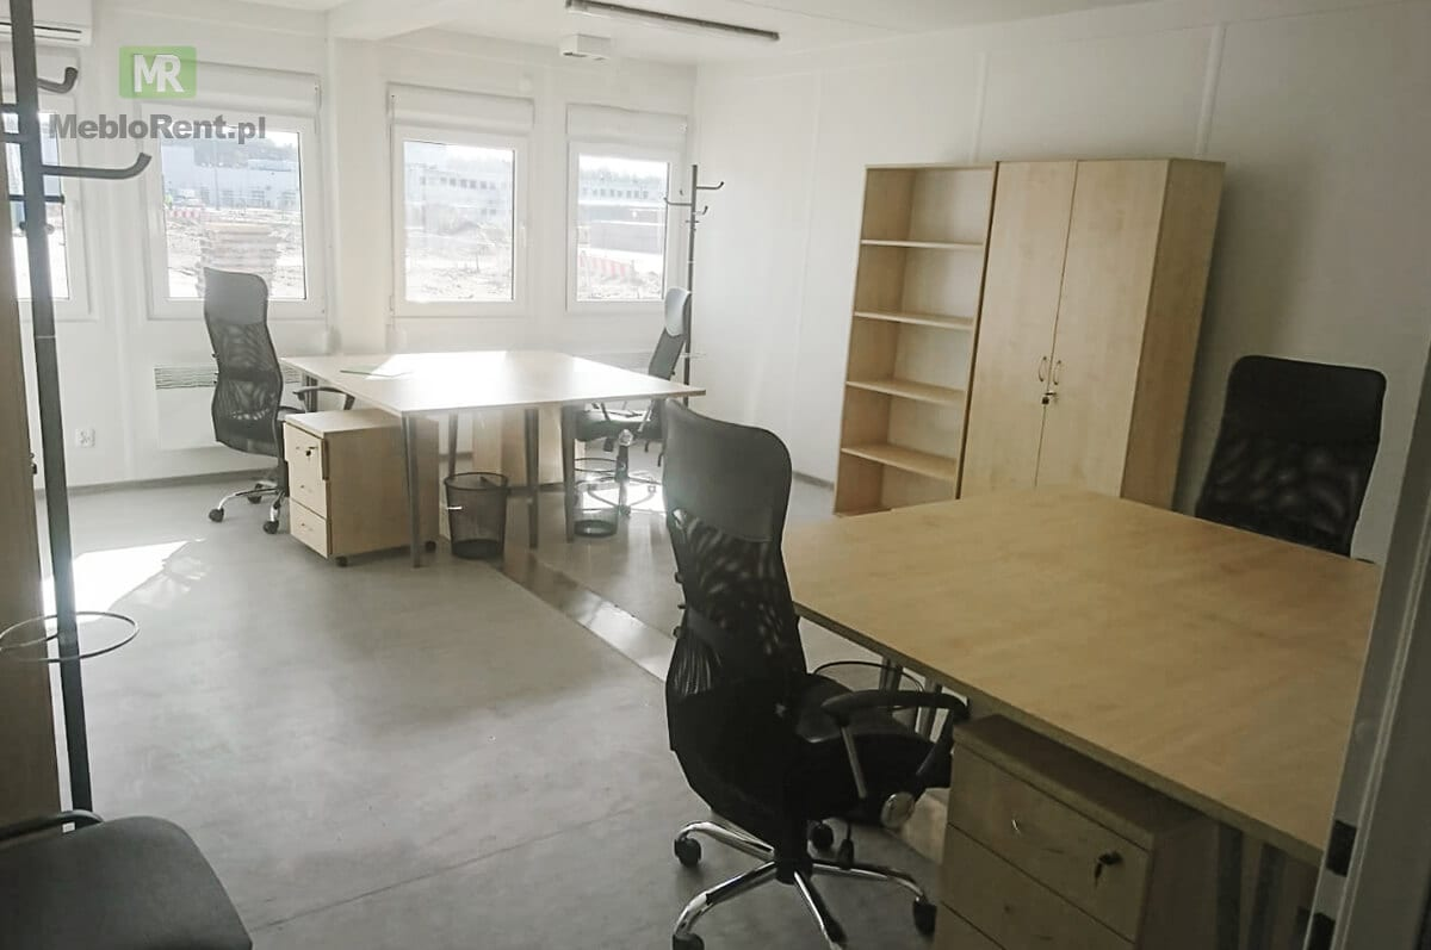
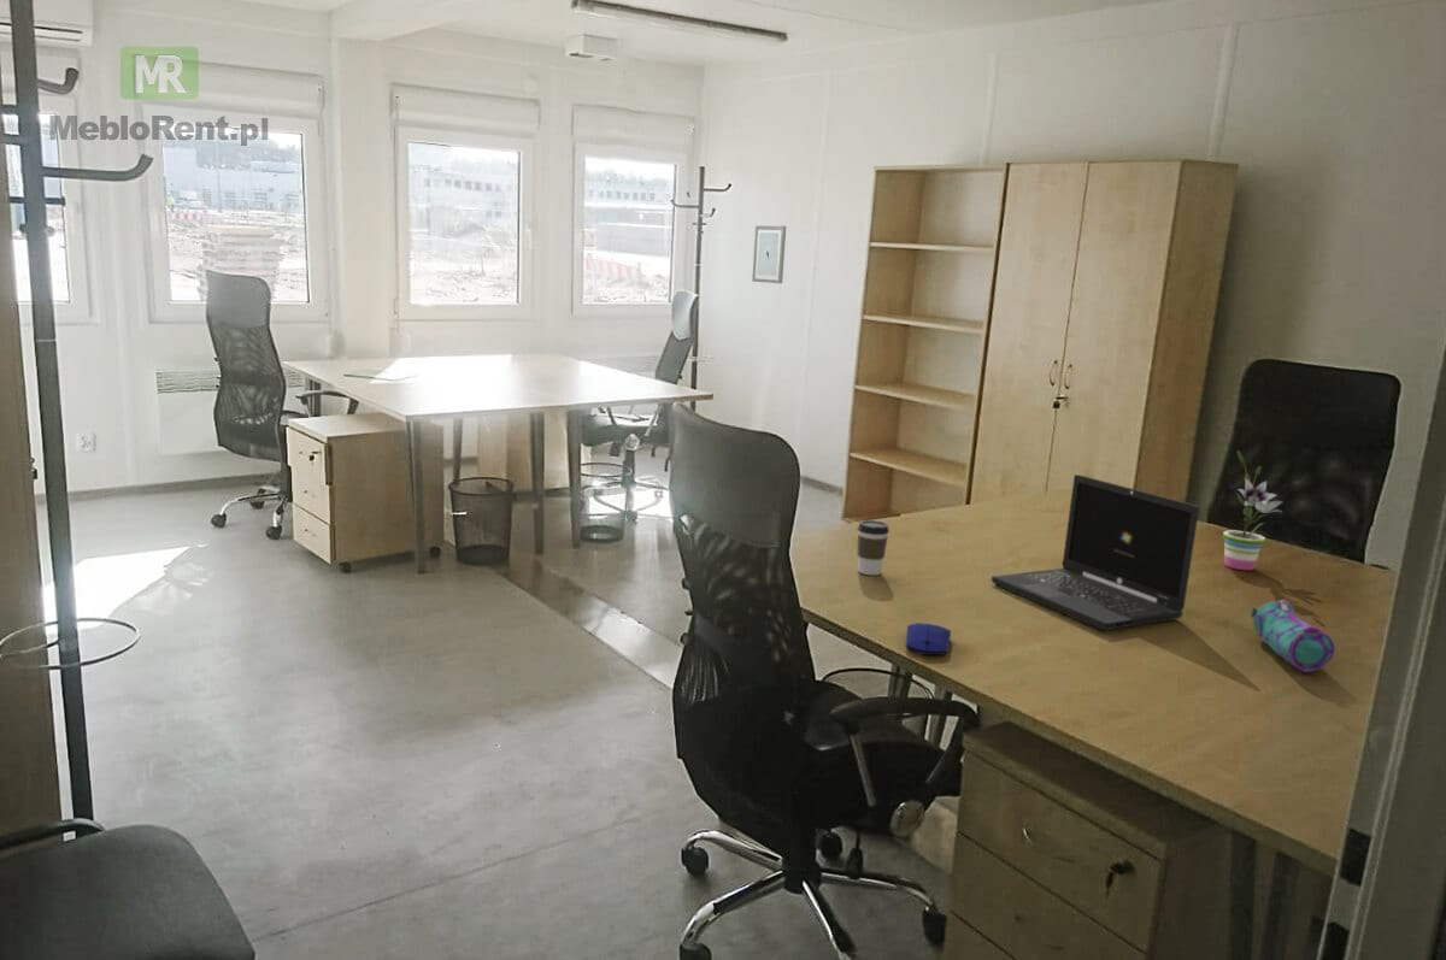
+ potted plant [1222,449,1283,571]
+ laptop [991,473,1200,631]
+ wall art [751,225,787,284]
+ pencil case [1248,599,1336,673]
+ computer mouse [905,622,952,656]
+ coffee cup [857,519,890,576]
